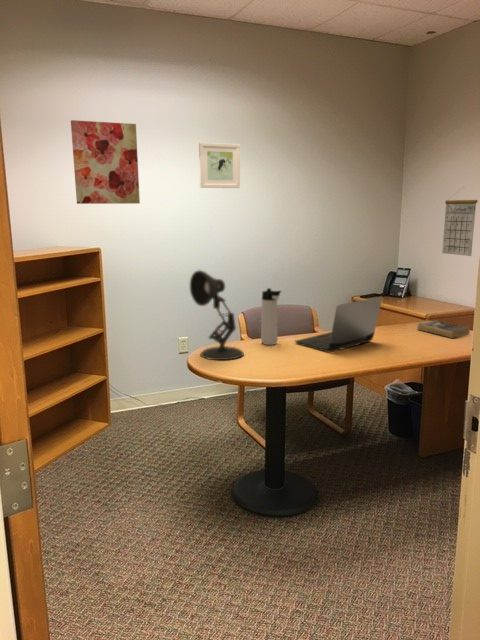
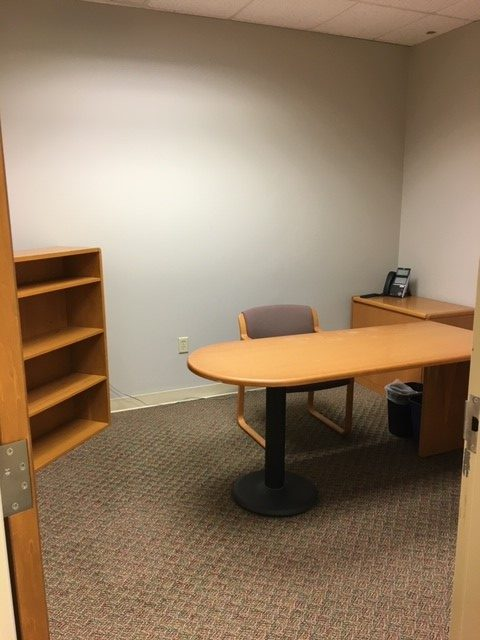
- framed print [198,141,241,189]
- wall art [70,119,141,205]
- book [416,319,471,339]
- laptop computer [294,296,383,353]
- thermos bottle [260,287,282,346]
- calendar [441,186,479,257]
- desk lamp [189,269,245,361]
